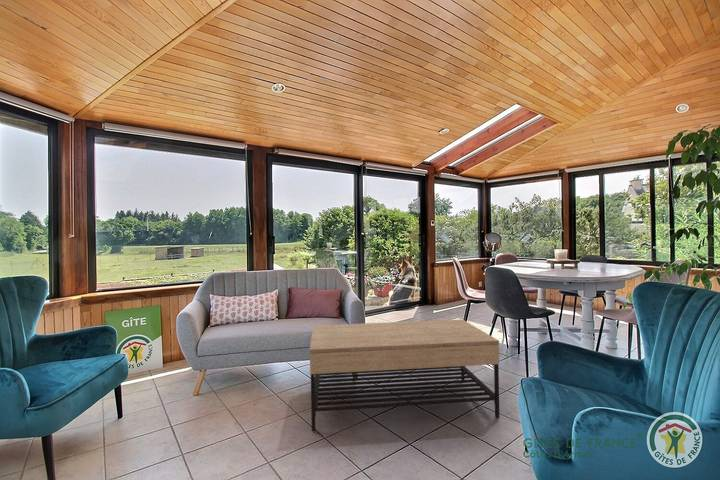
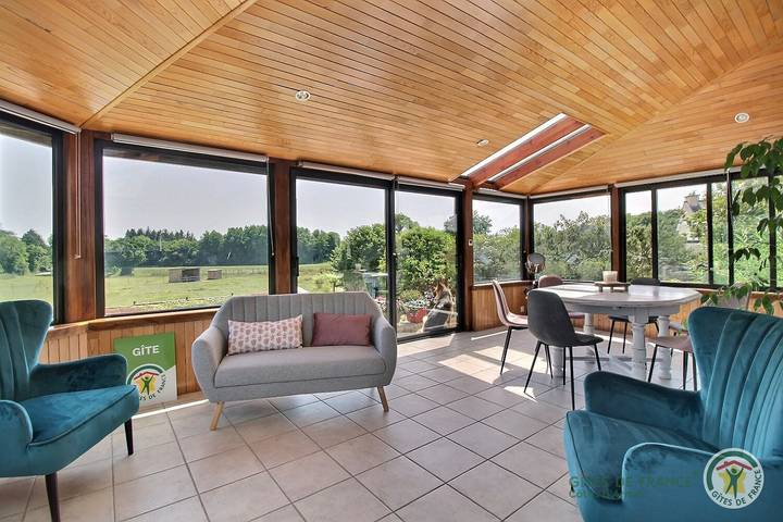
- coffee table [309,318,501,432]
